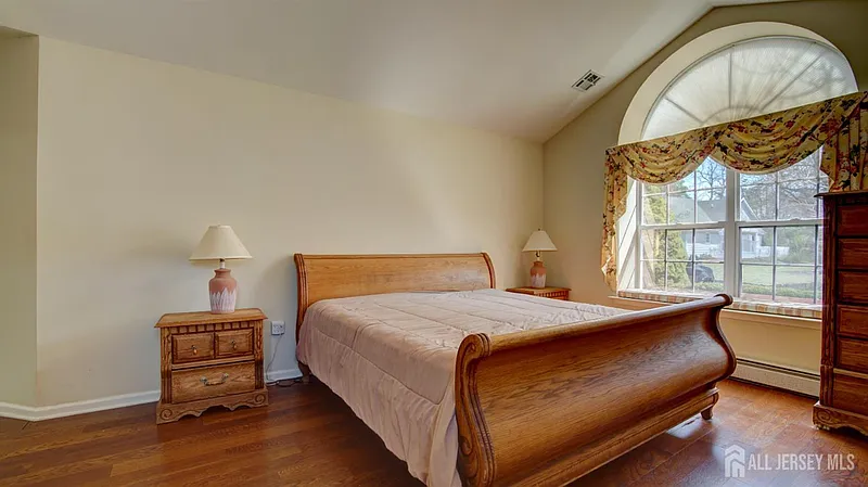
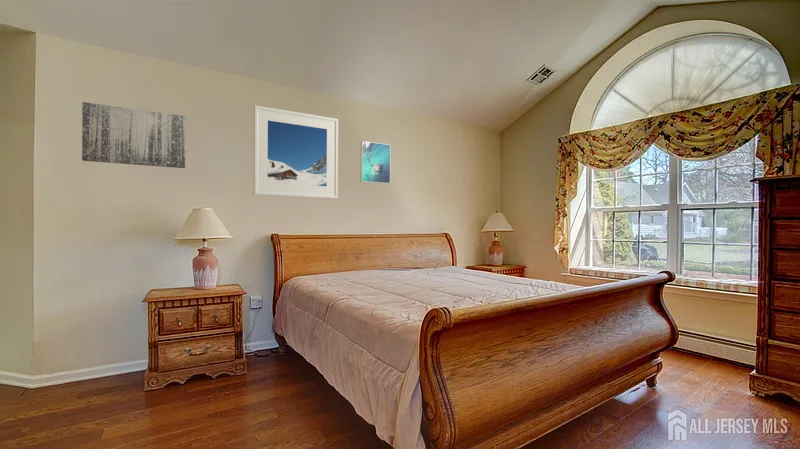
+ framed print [360,140,392,185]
+ wall art [81,101,187,169]
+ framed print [253,104,339,200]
